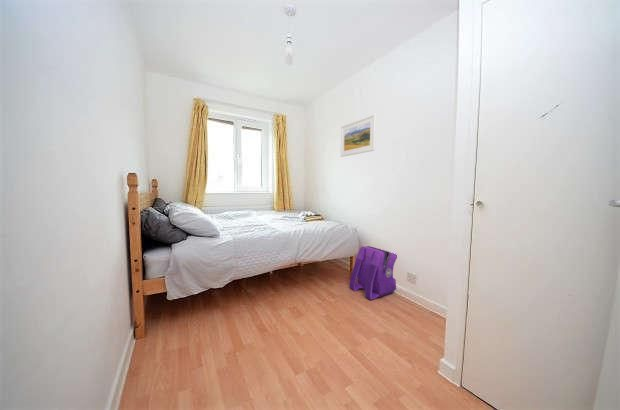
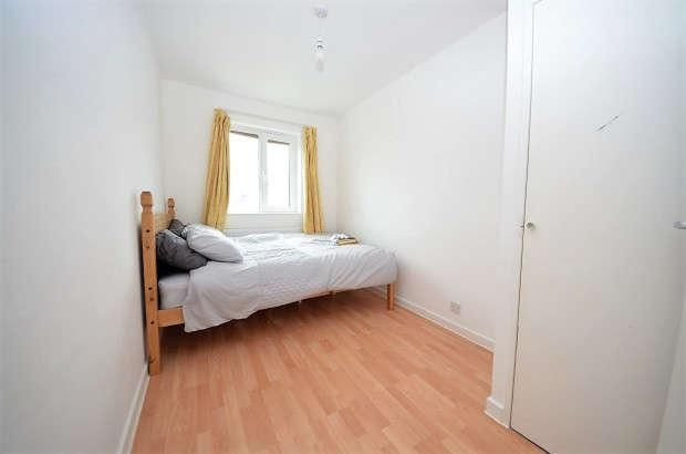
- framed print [340,113,377,158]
- backpack [349,245,398,301]
